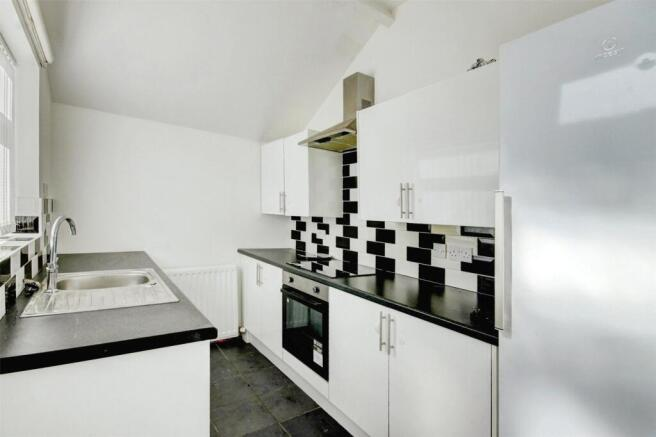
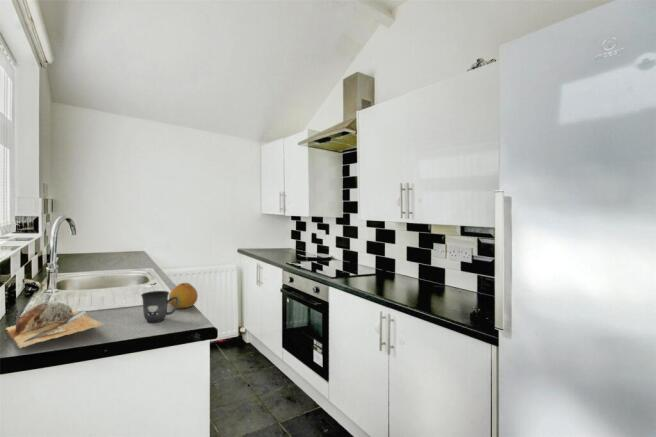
+ mug [140,290,179,323]
+ fruit [168,282,199,309]
+ chopping board [4,301,104,349]
